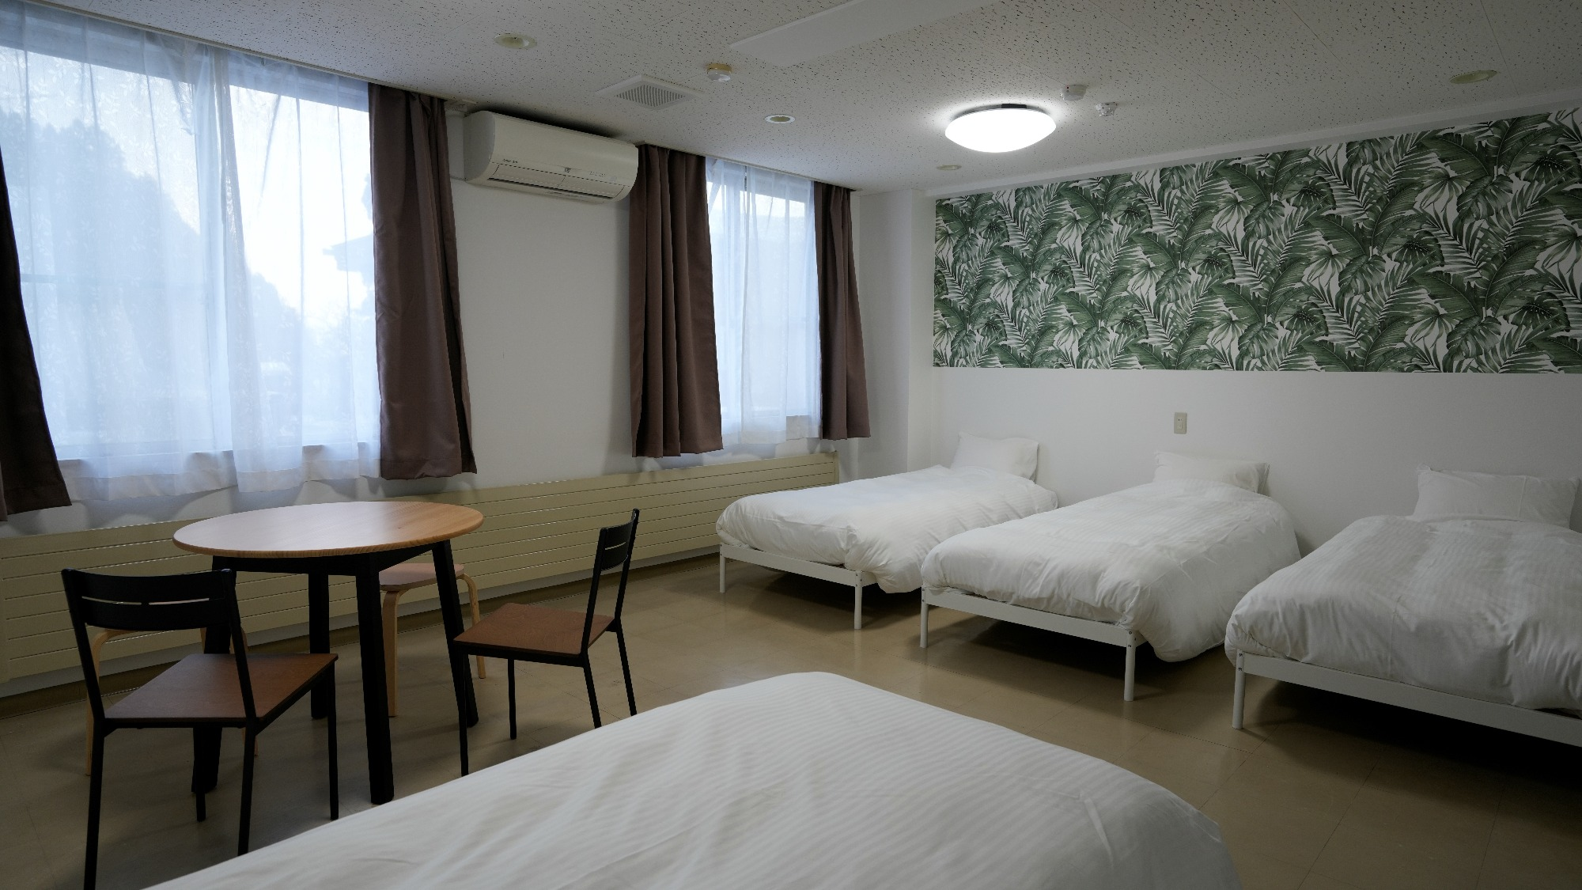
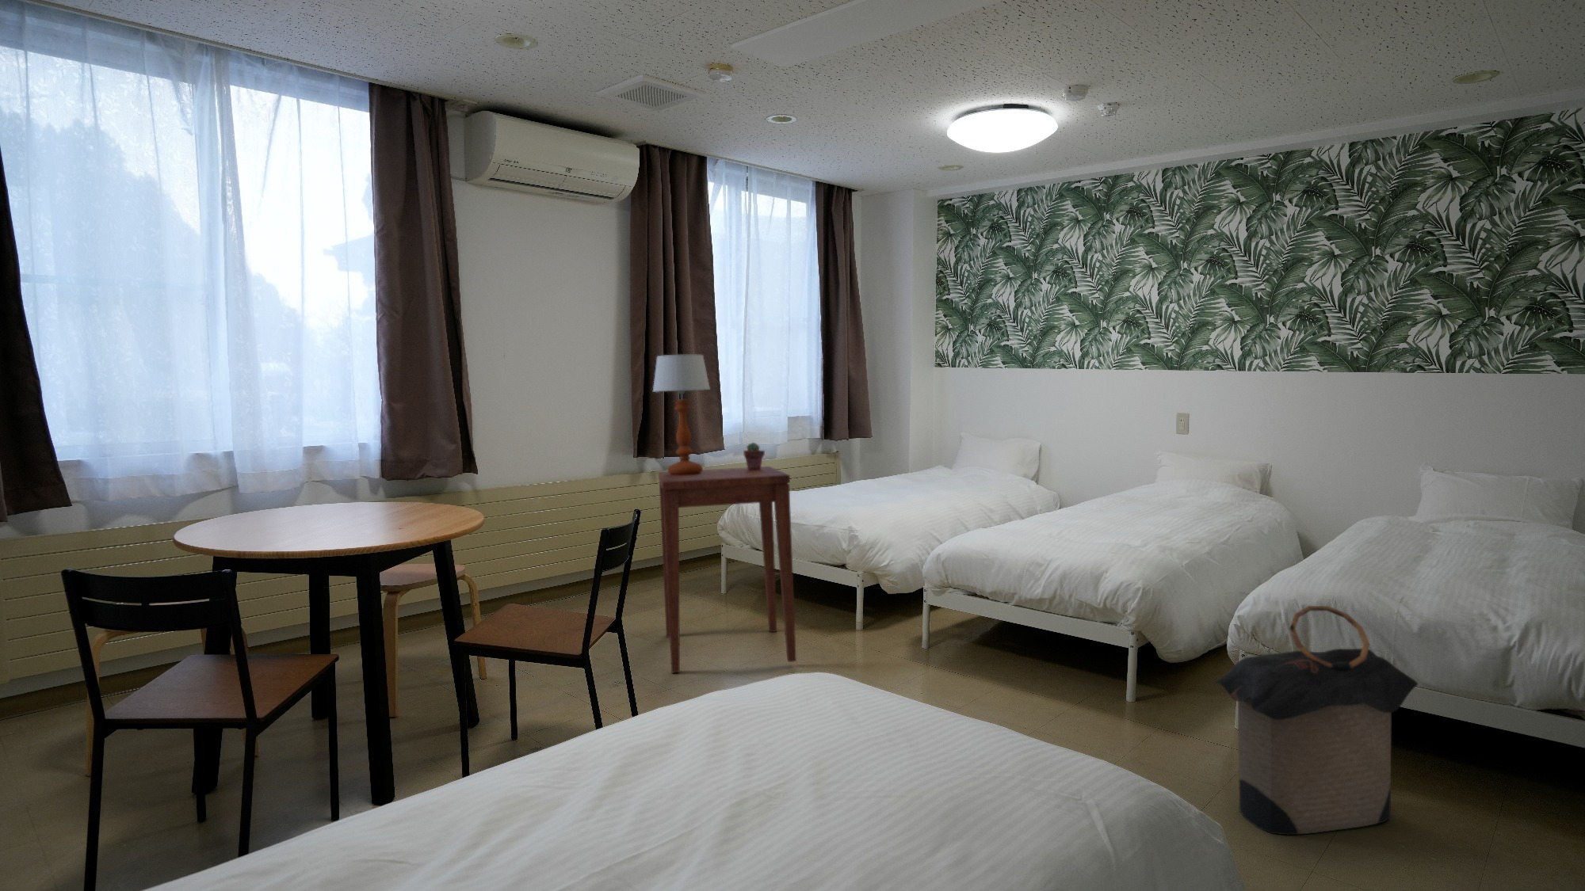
+ laundry hamper [1212,605,1420,836]
+ side table [658,466,797,675]
+ potted succulent [742,441,765,470]
+ table lamp [652,354,711,475]
